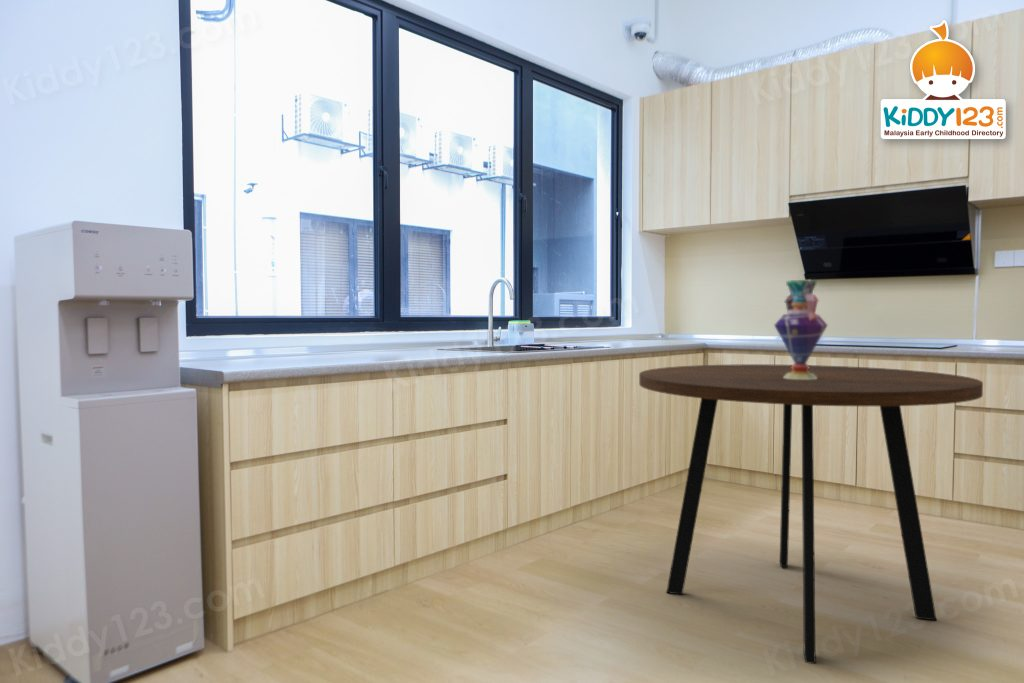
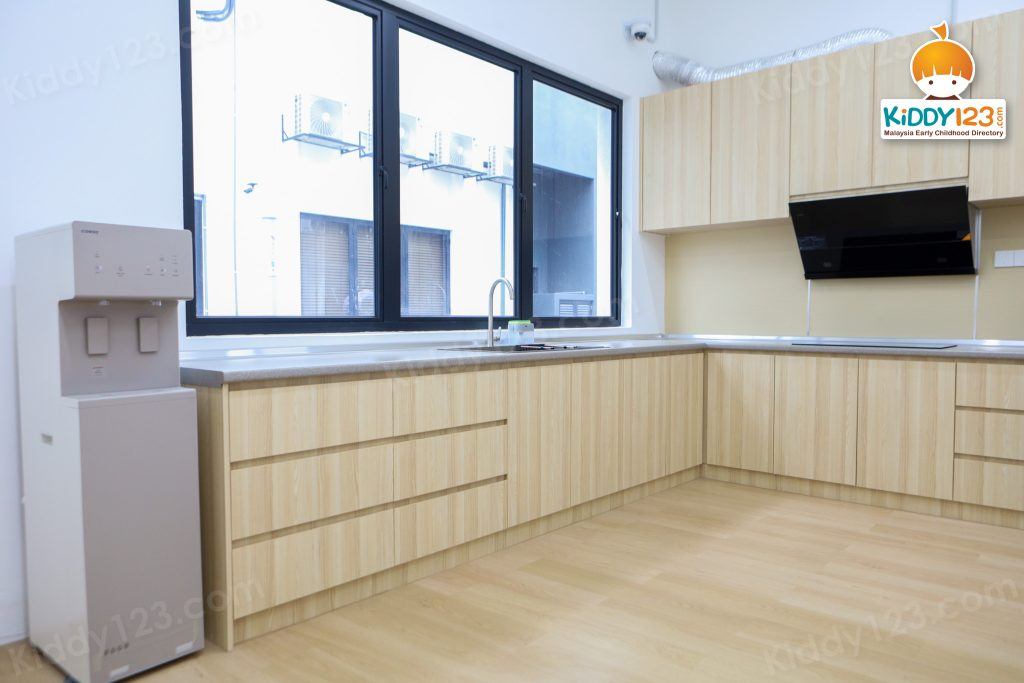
- vase [773,279,829,379]
- dining table [638,363,984,665]
